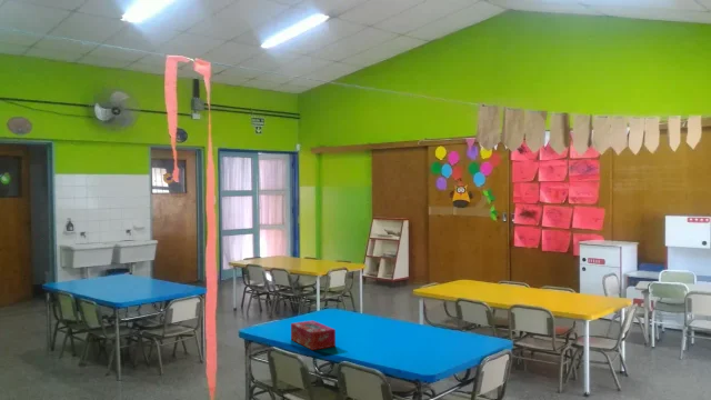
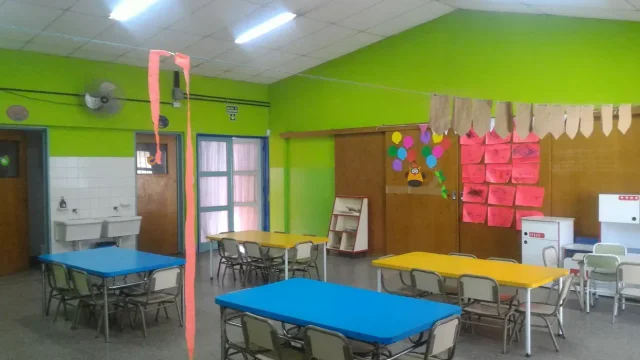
- tissue box [290,320,337,351]
